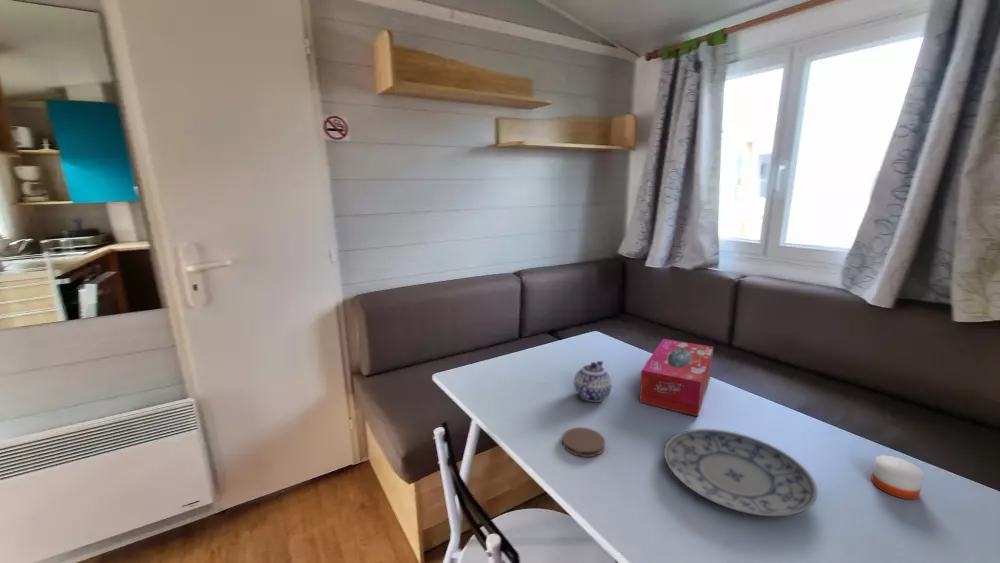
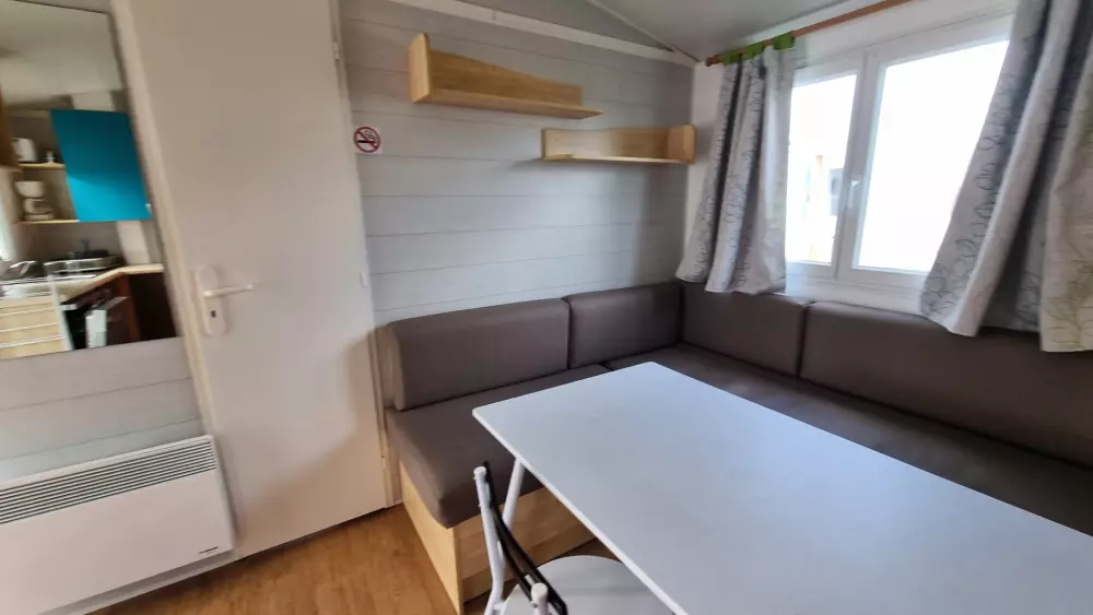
- coaster [562,427,606,458]
- tissue box [639,338,714,417]
- plate [663,428,819,517]
- teapot [573,360,613,403]
- candle [870,454,925,500]
